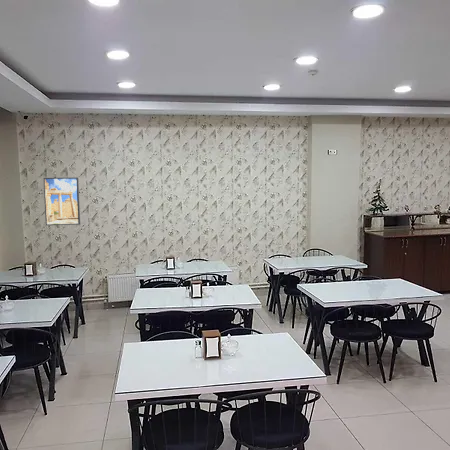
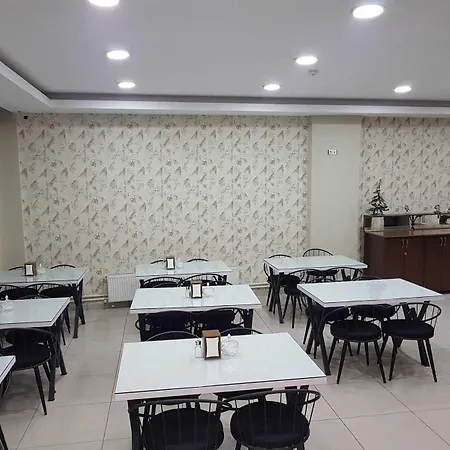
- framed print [43,176,81,226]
